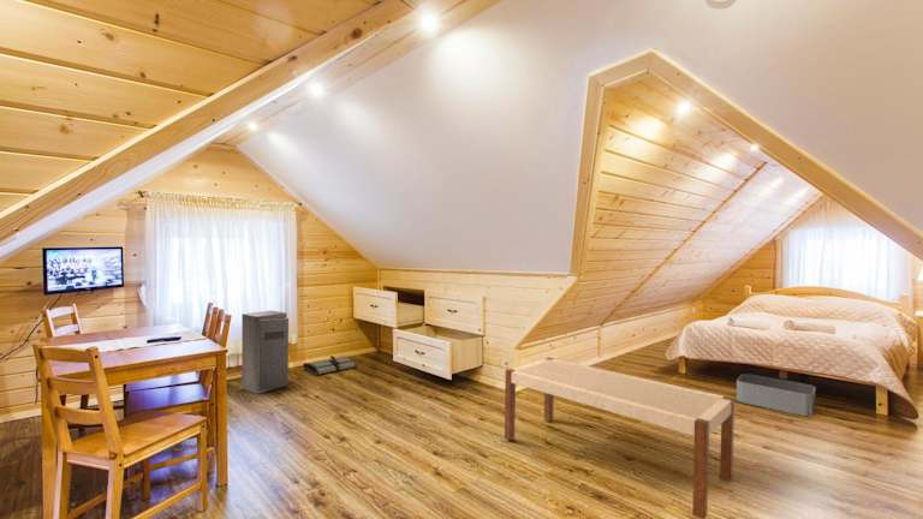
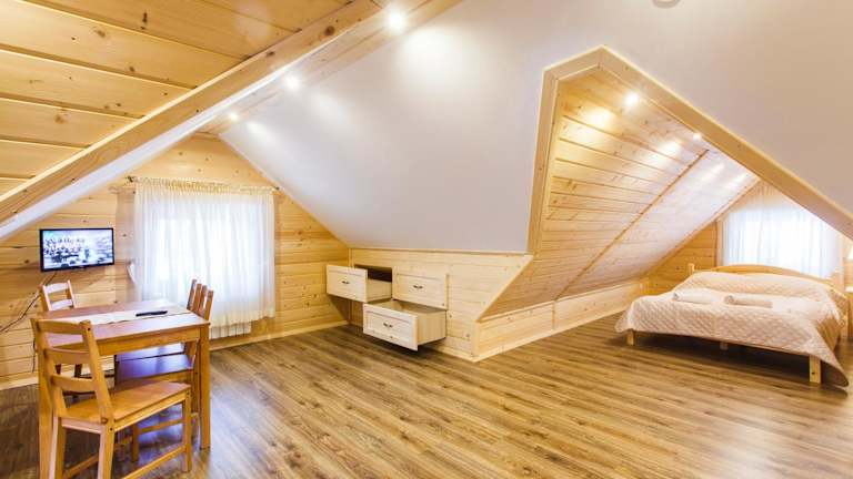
- storage bin [736,372,817,417]
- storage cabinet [240,310,290,395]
- bench [504,356,736,519]
- tool roll [302,354,358,376]
